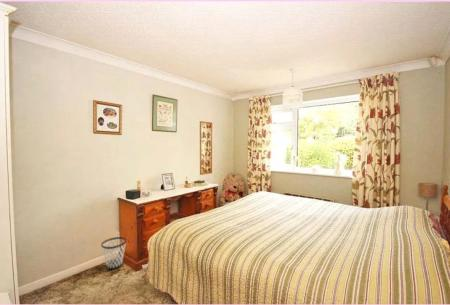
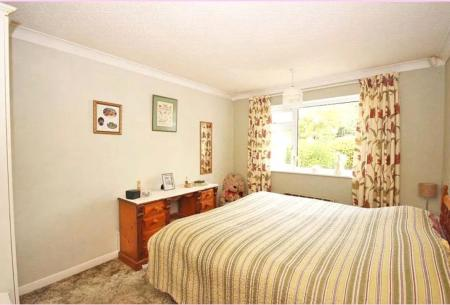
- wastebasket [100,236,128,271]
